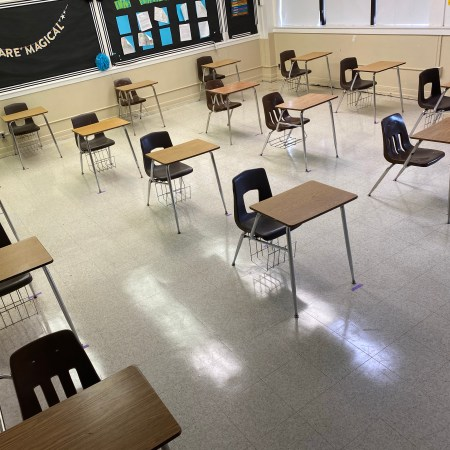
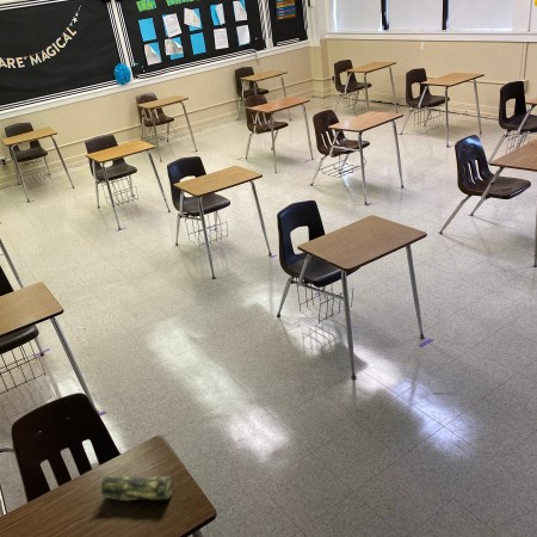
+ pencil case [100,473,174,502]
